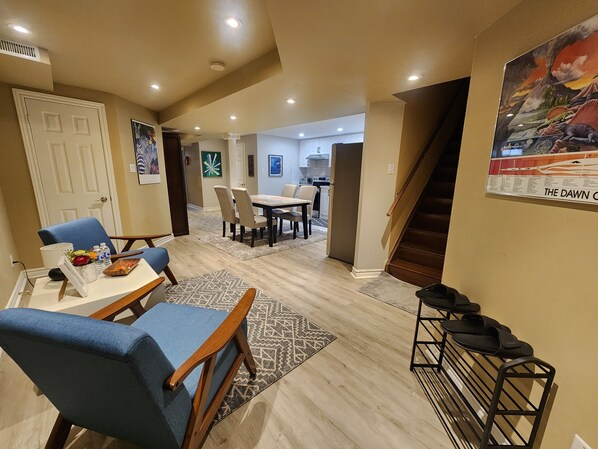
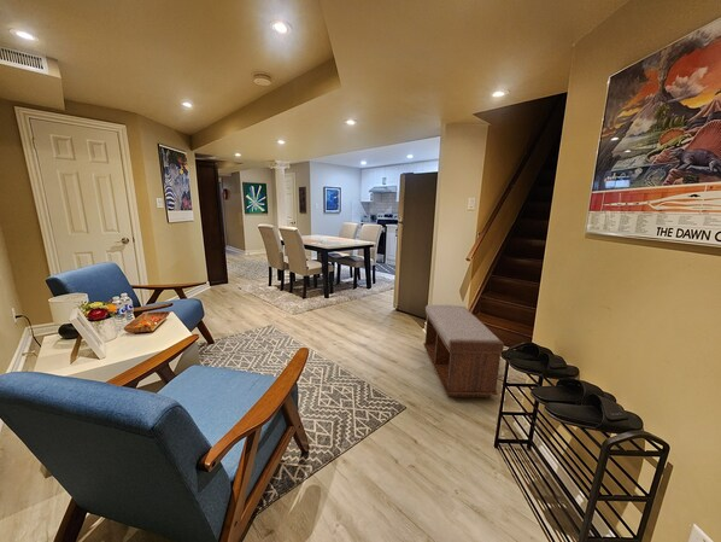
+ bench [422,304,505,398]
